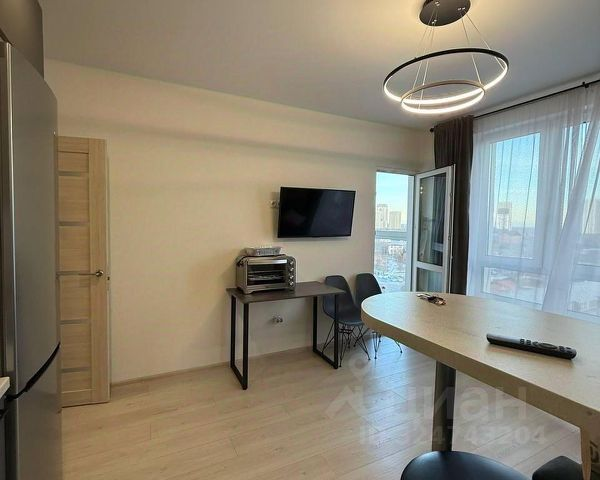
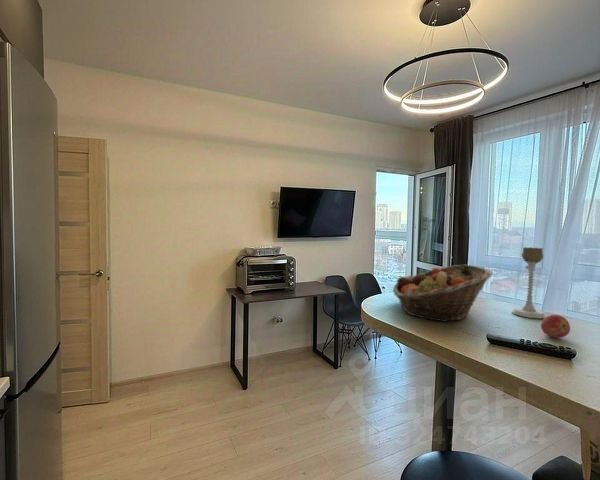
+ candle holder [511,246,547,319]
+ apple [540,314,571,339]
+ fruit basket [392,263,493,323]
